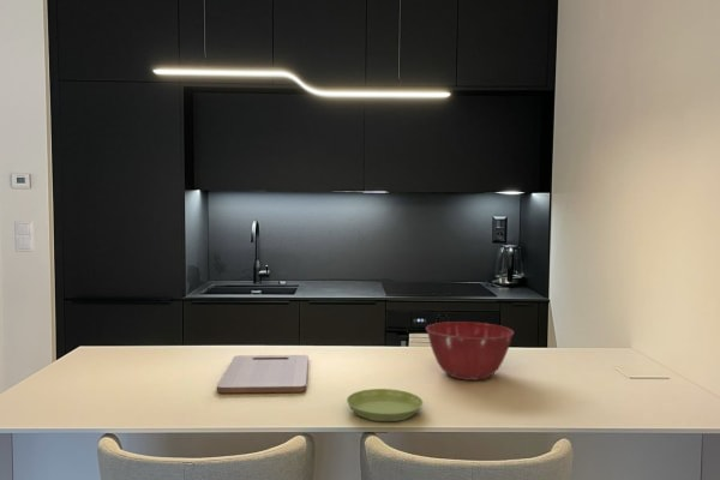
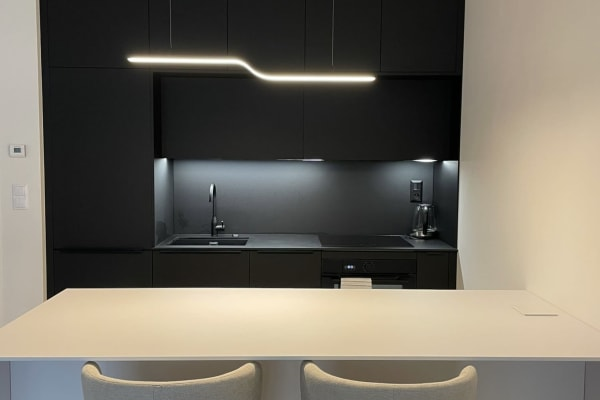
- mixing bowl [425,320,515,382]
- cutting board [216,354,310,394]
- saucer [346,388,424,422]
